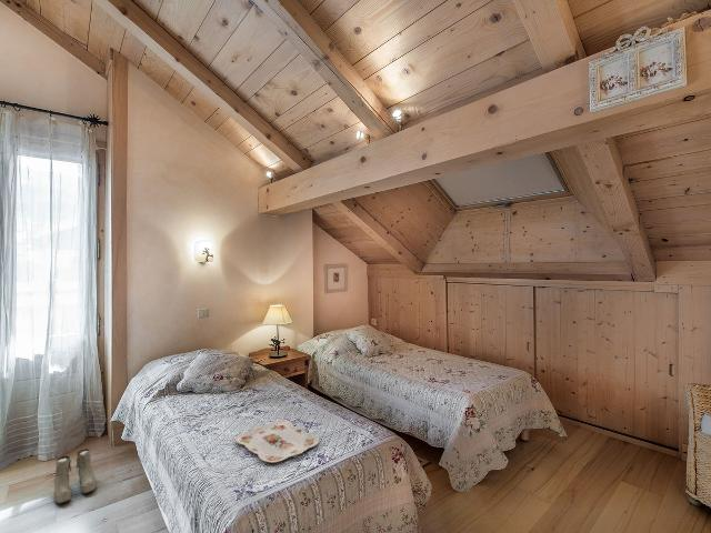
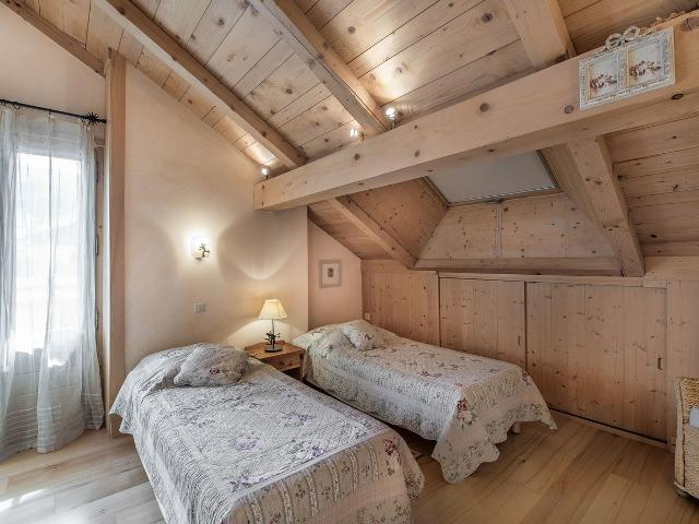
- boots [53,447,97,504]
- serving tray [234,420,320,464]
